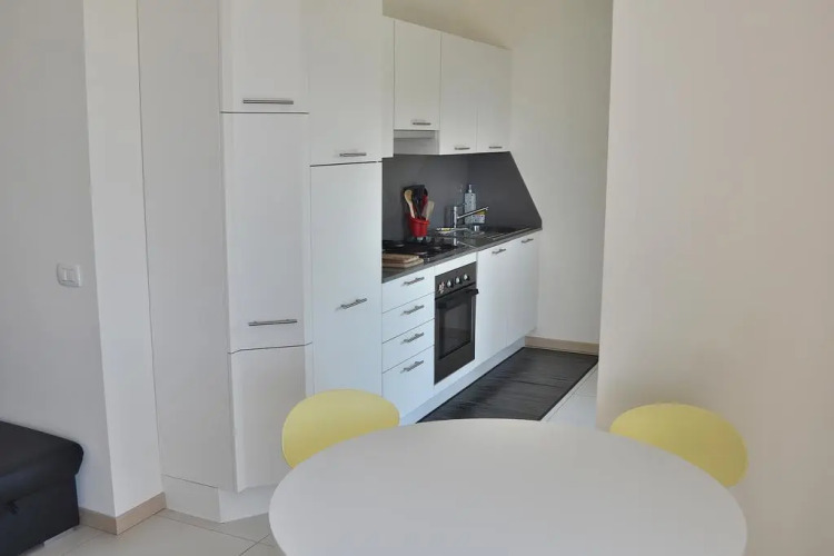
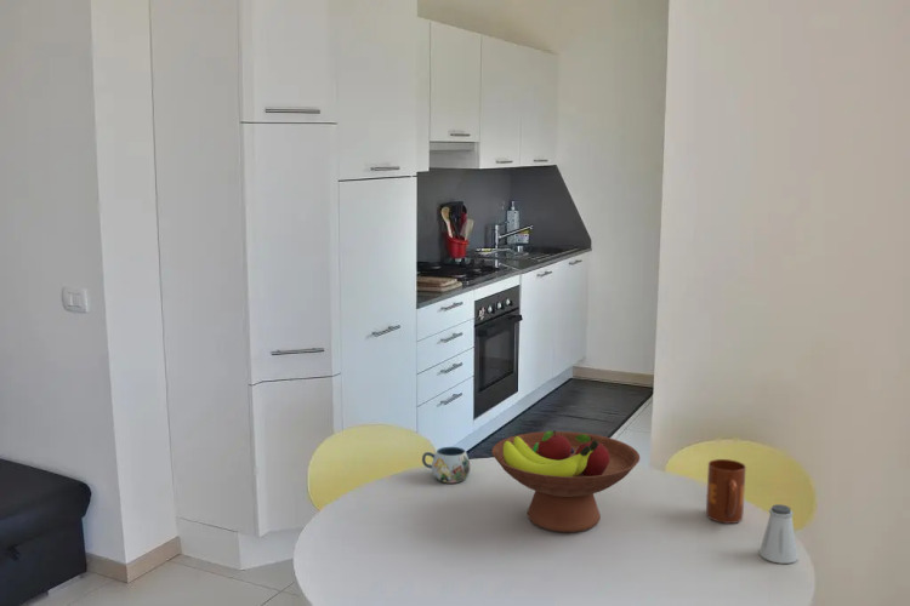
+ mug [421,446,471,484]
+ mug [705,458,747,525]
+ fruit bowl [491,429,641,533]
+ saltshaker [758,503,800,565]
